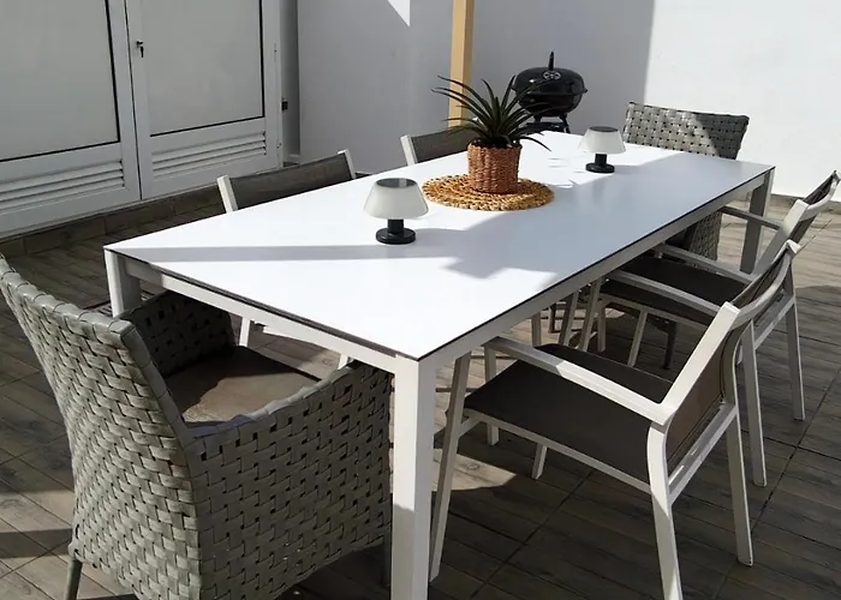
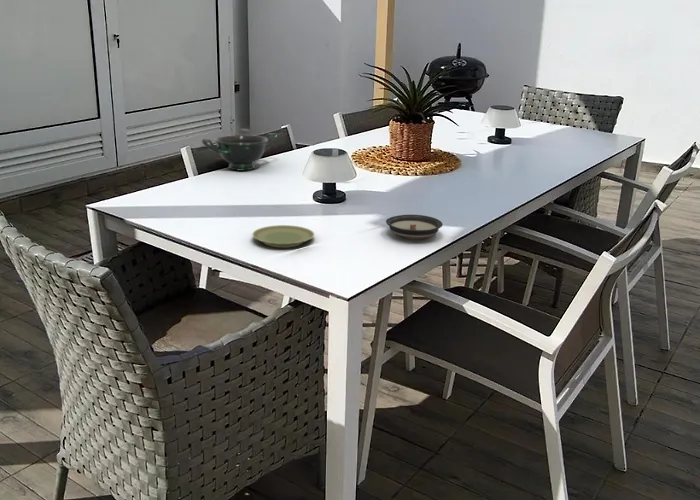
+ plate [251,224,315,248]
+ saucer [385,214,444,240]
+ bowl [201,132,278,172]
